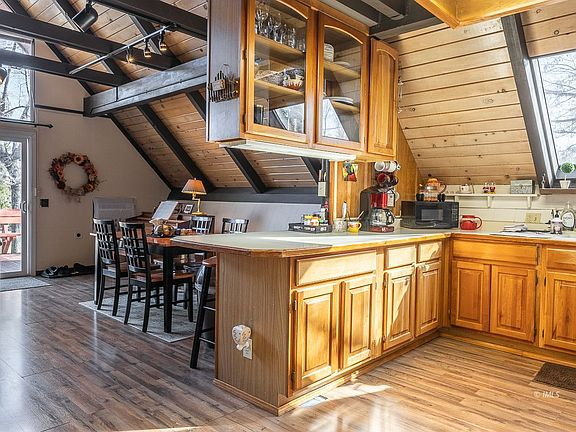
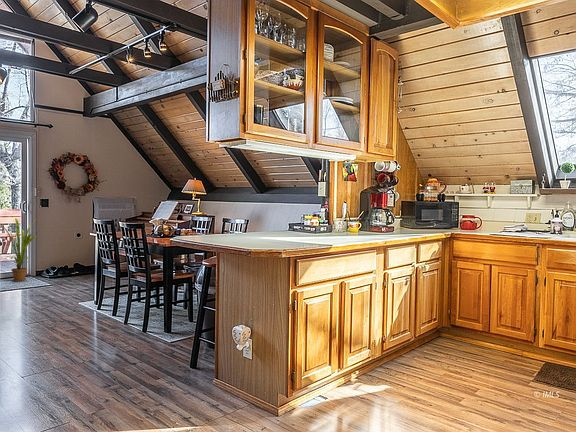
+ house plant [0,215,38,282]
